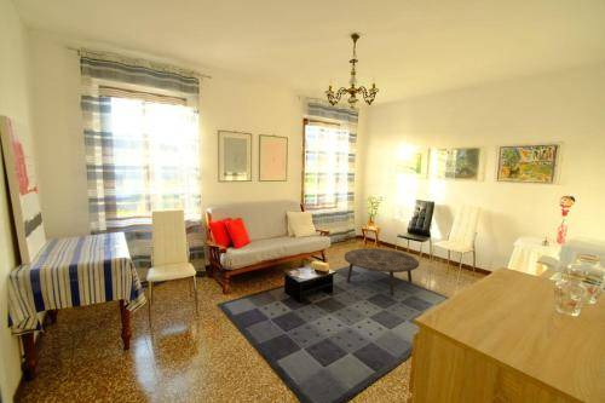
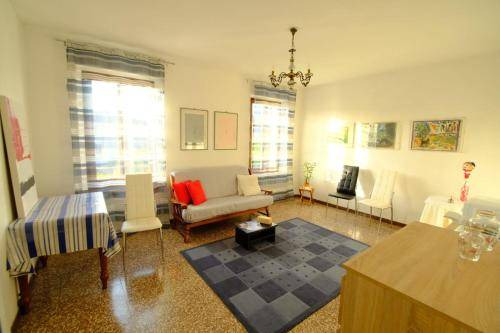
- coffee table [344,247,420,298]
